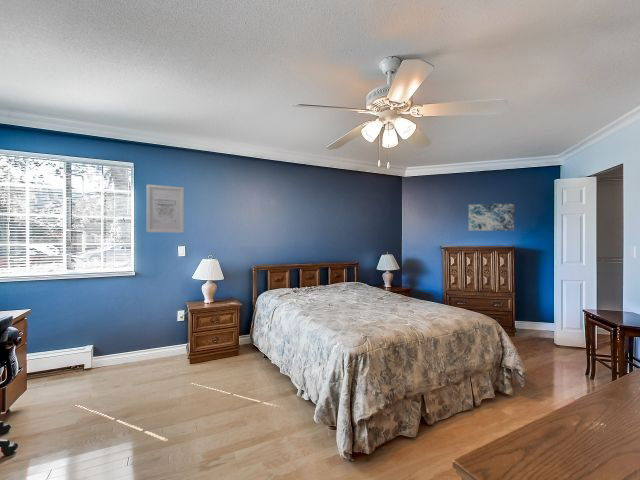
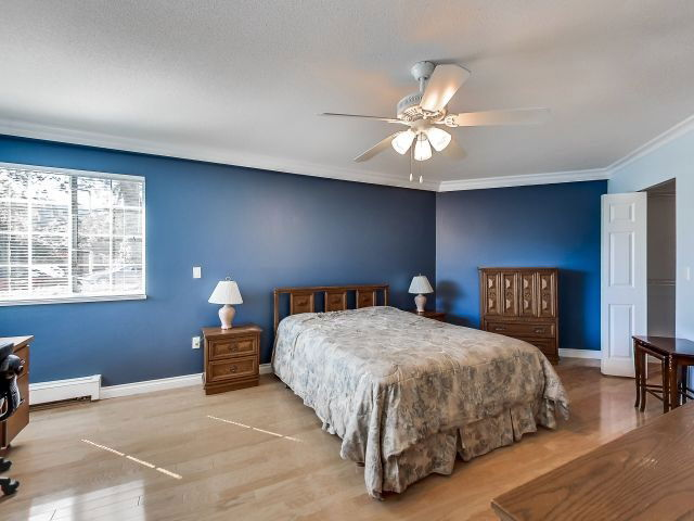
- wall art [468,202,515,232]
- wall art [146,183,185,234]
